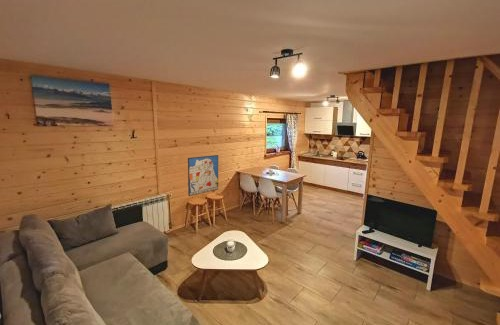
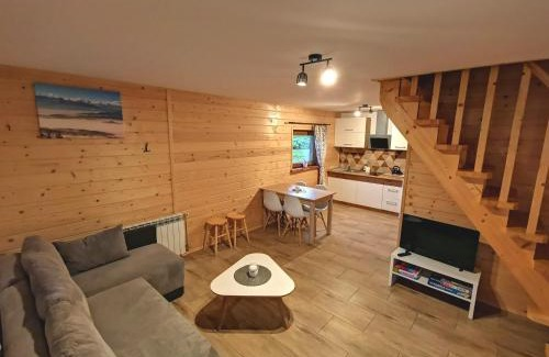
- wall art [187,154,219,197]
